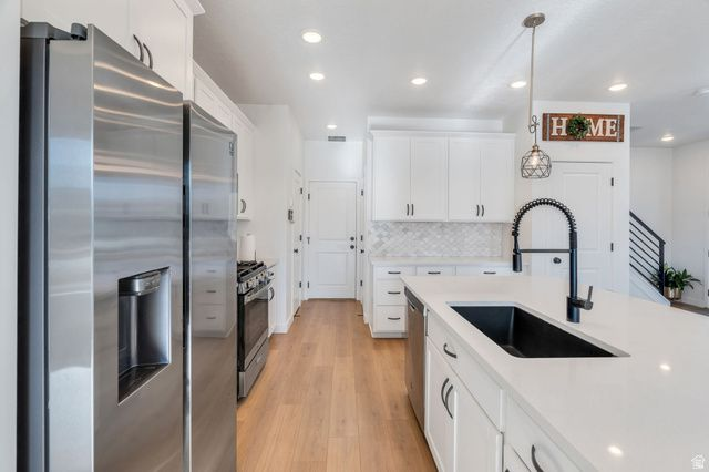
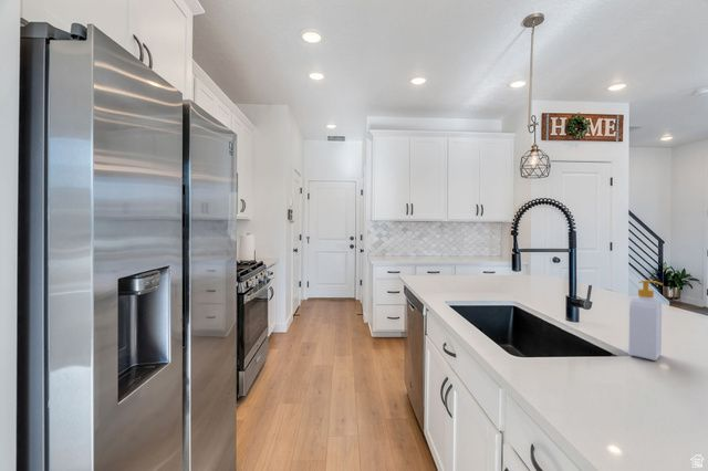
+ soap bottle [628,280,664,362]
